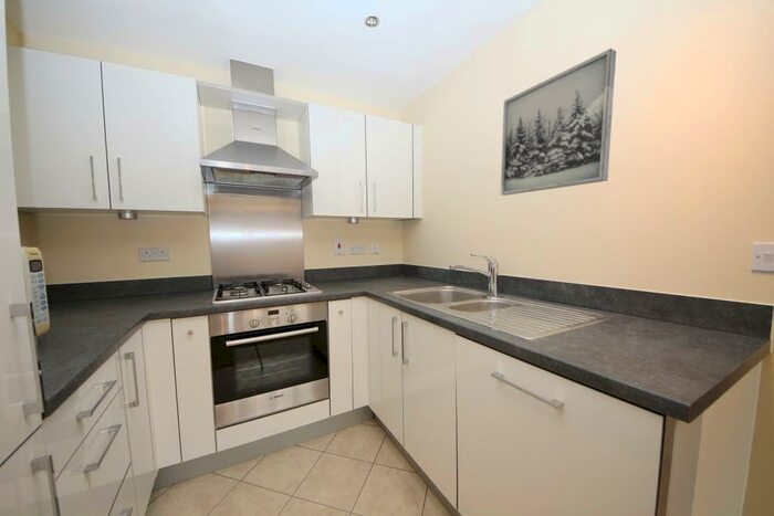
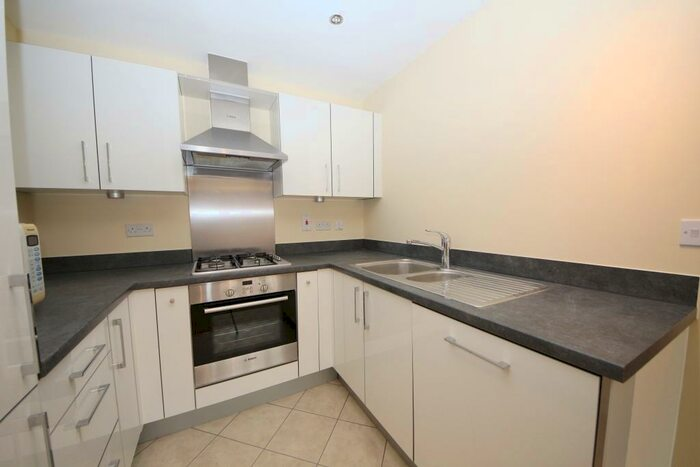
- wall art [500,48,617,197]
